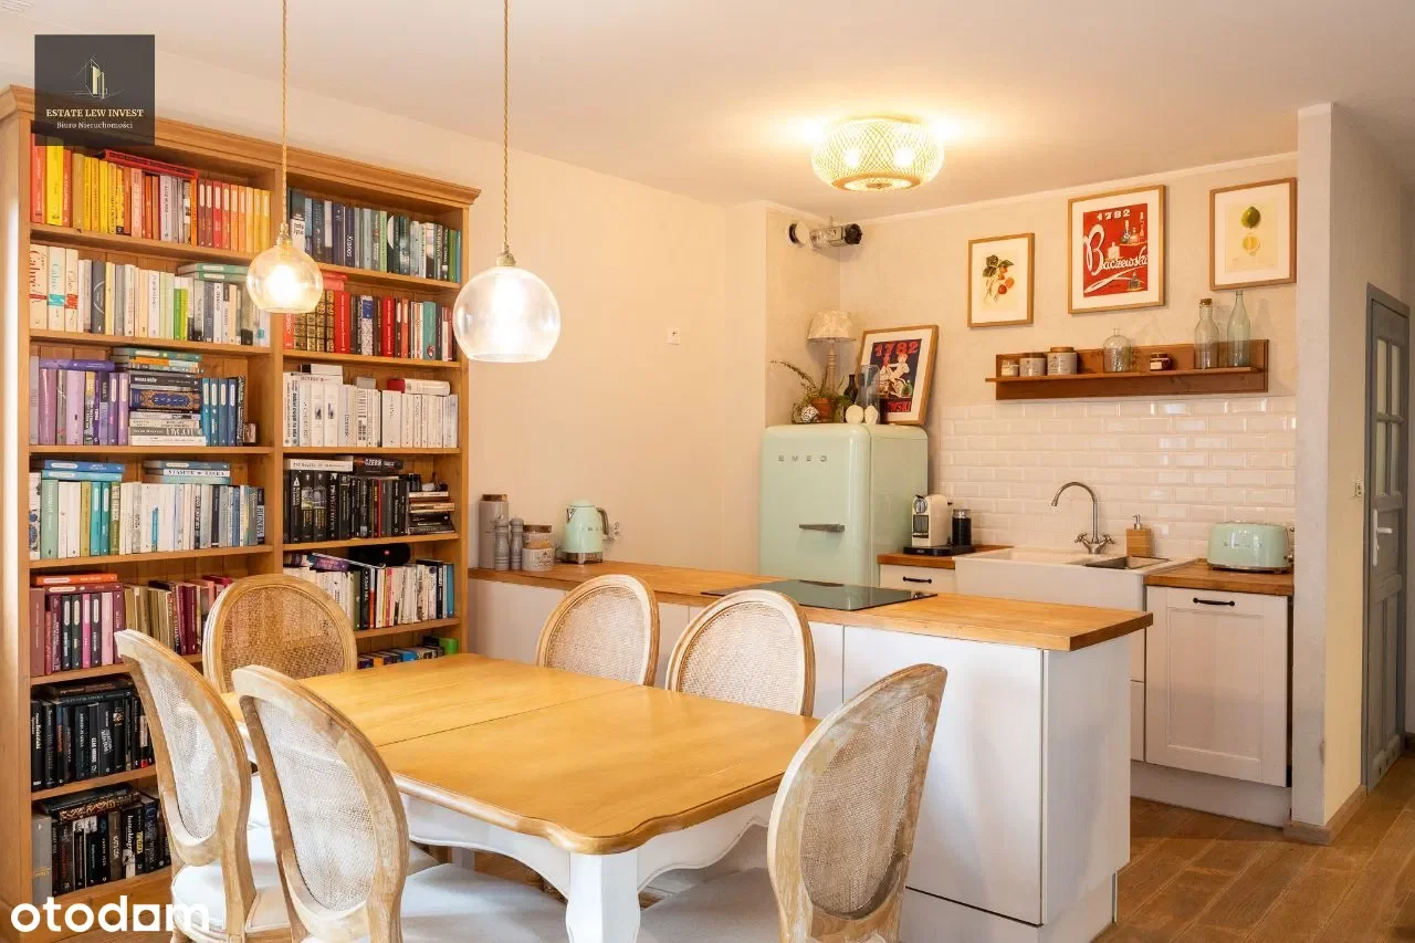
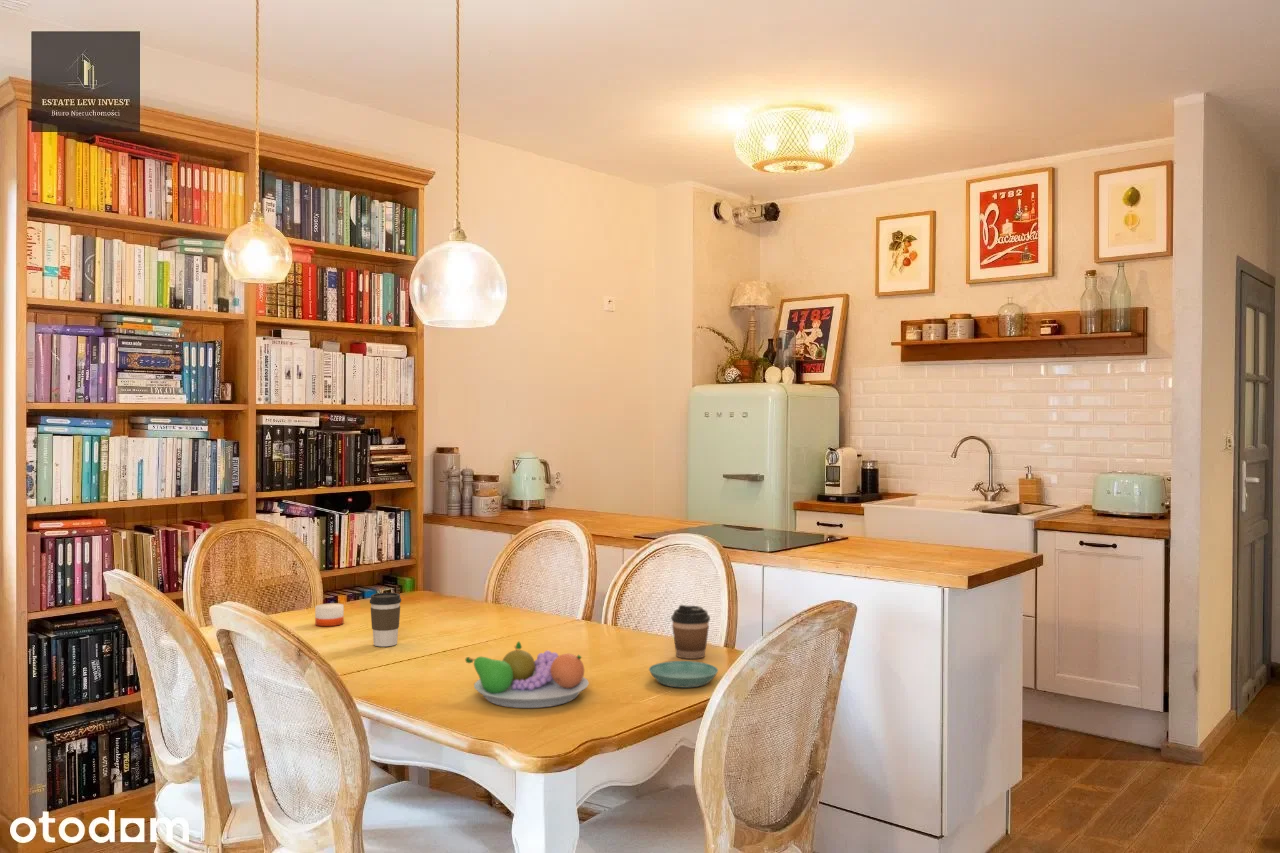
+ candle [314,594,345,627]
+ coffee cup [670,604,711,660]
+ fruit bowl [464,640,590,709]
+ coffee cup [369,592,402,647]
+ saucer [648,660,719,689]
